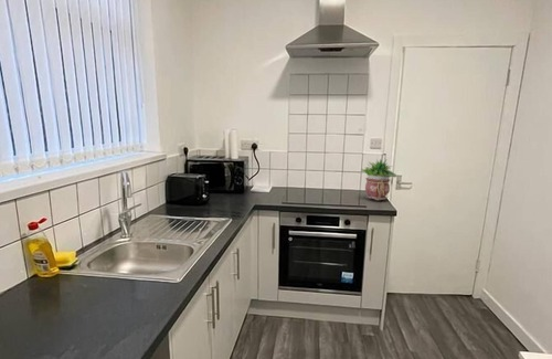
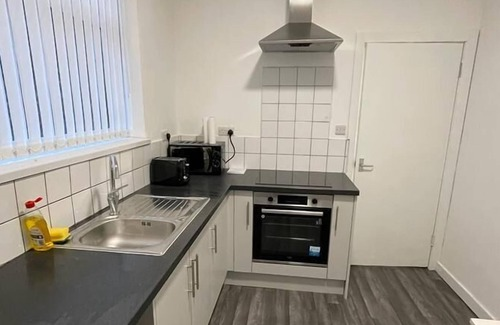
- potted plant [360,158,399,201]
